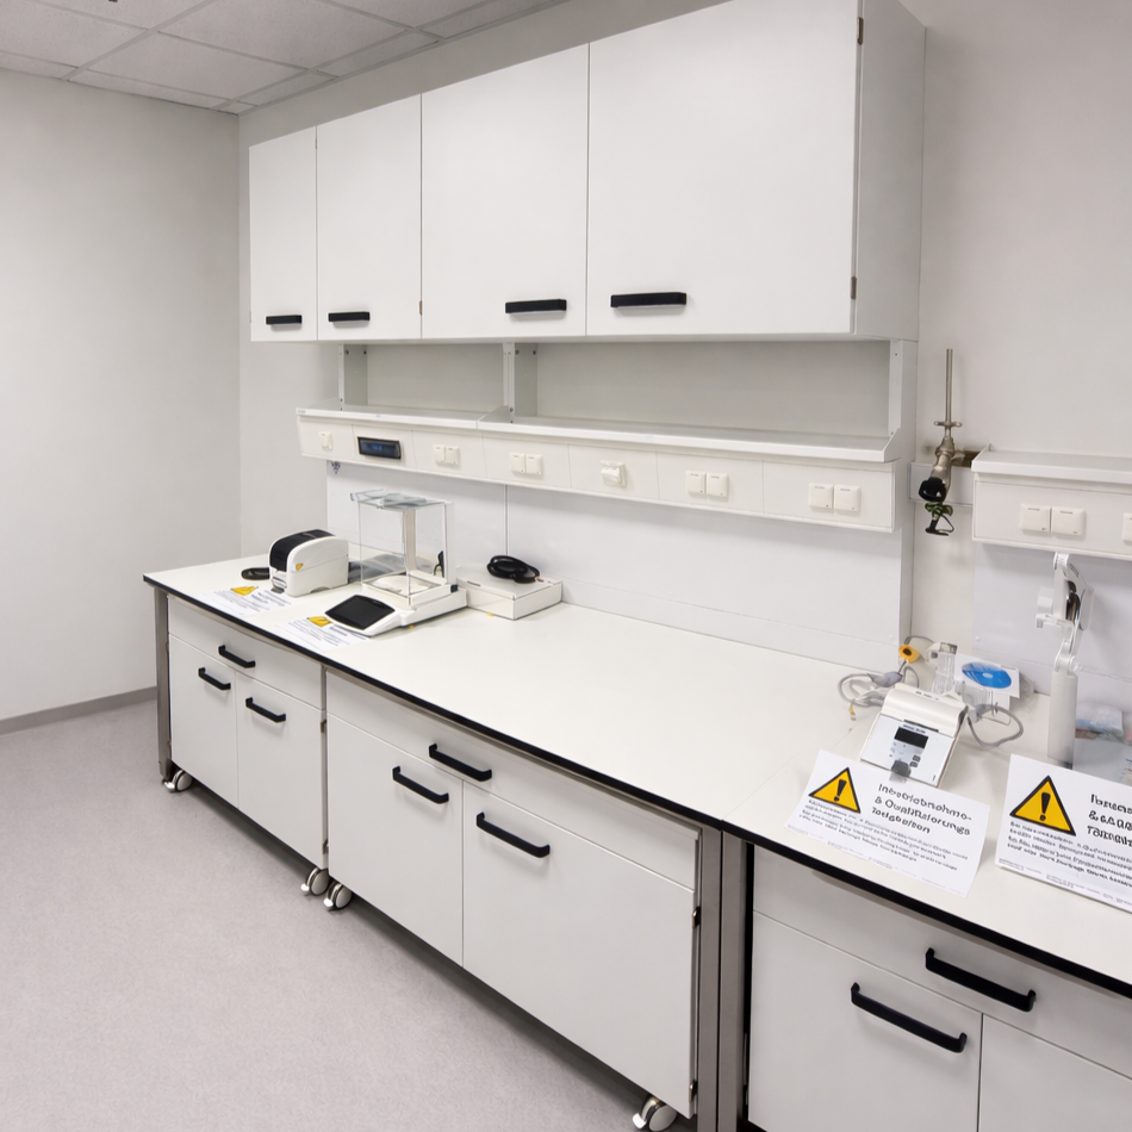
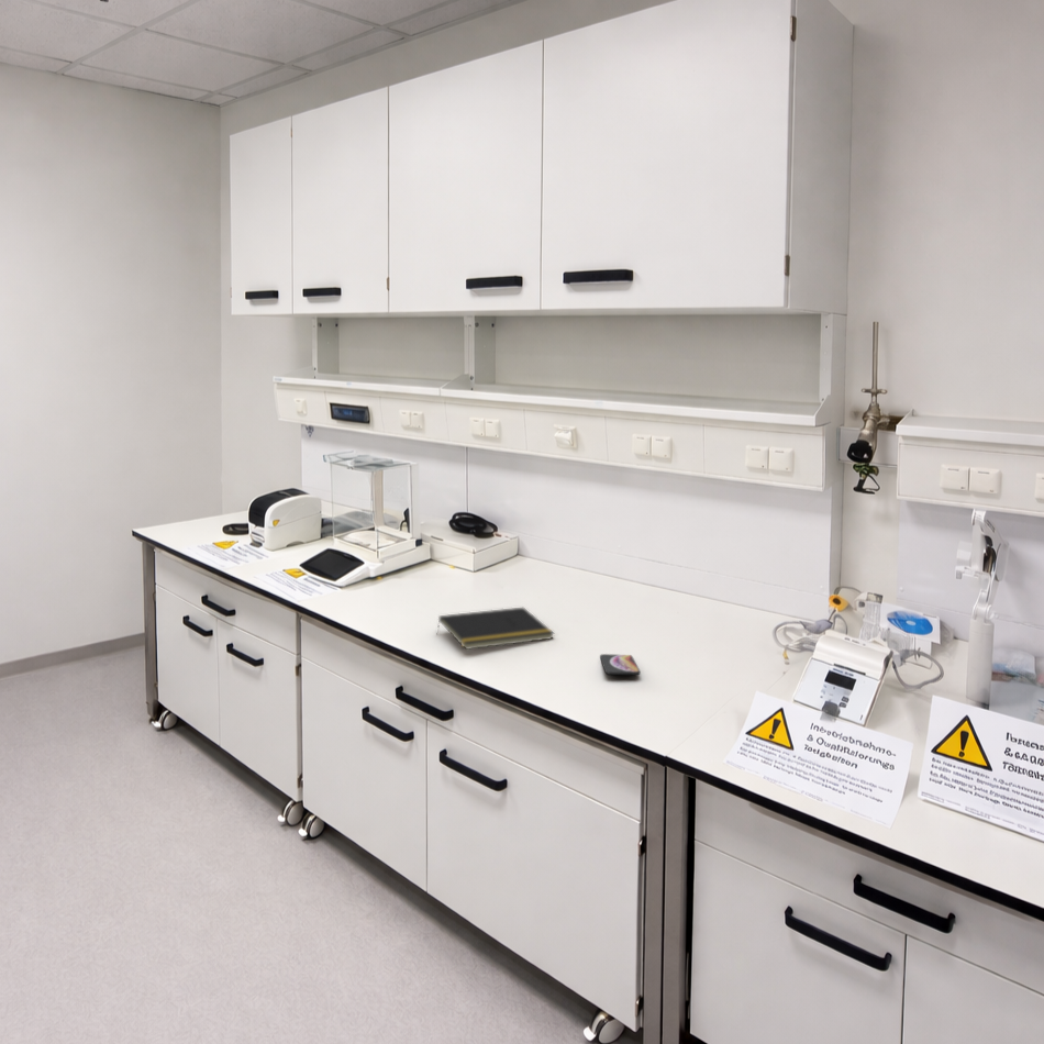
+ notepad [436,607,555,651]
+ smartphone [599,653,642,676]
